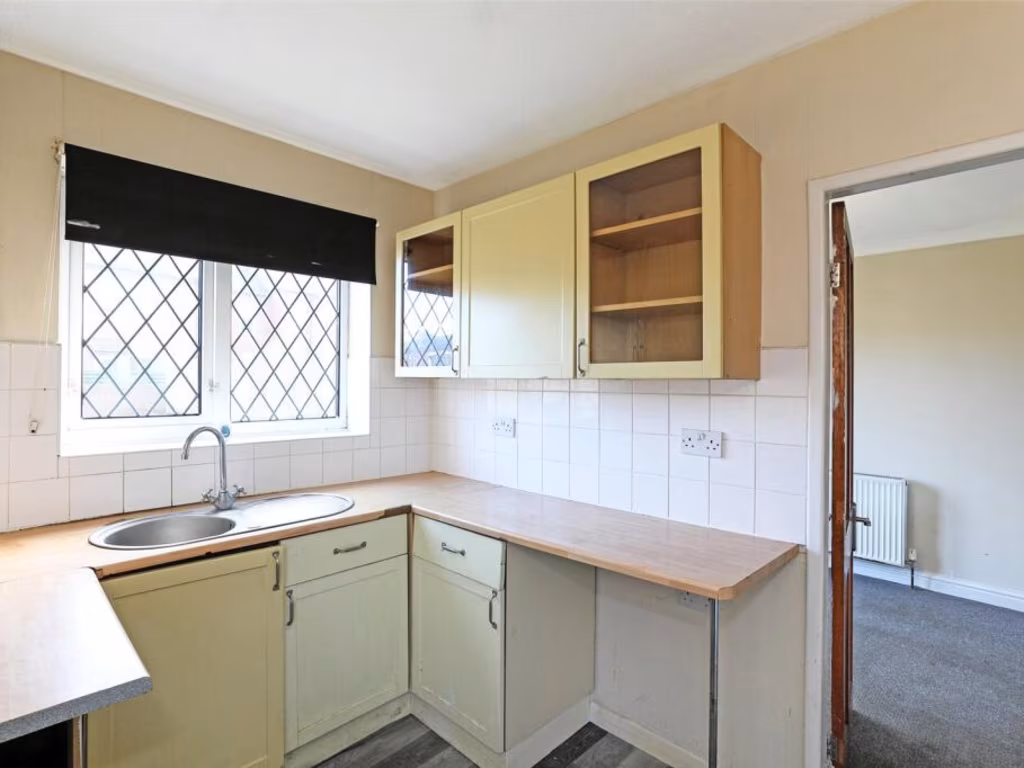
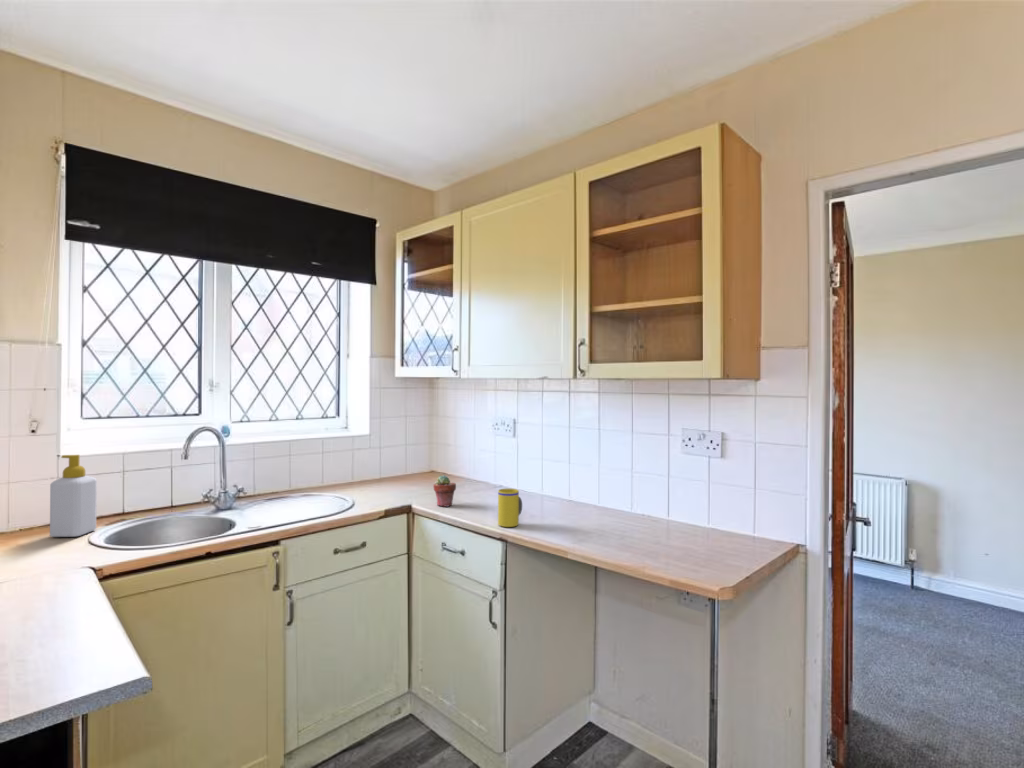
+ potted succulent [432,474,457,508]
+ soap bottle [49,454,98,538]
+ mug [497,488,523,528]
